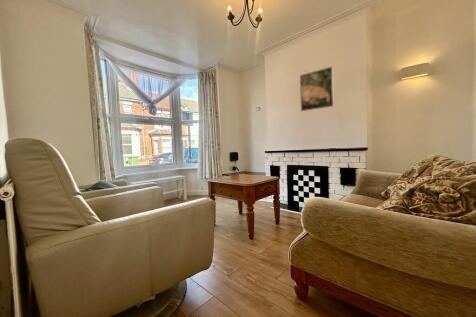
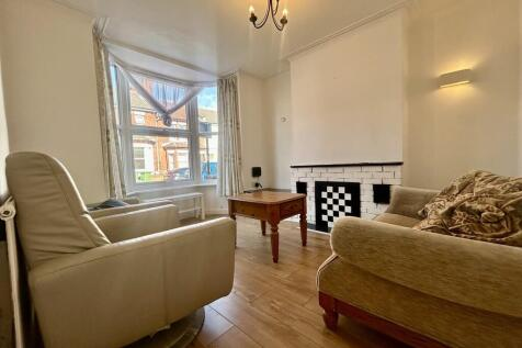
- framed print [299,66,334,112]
